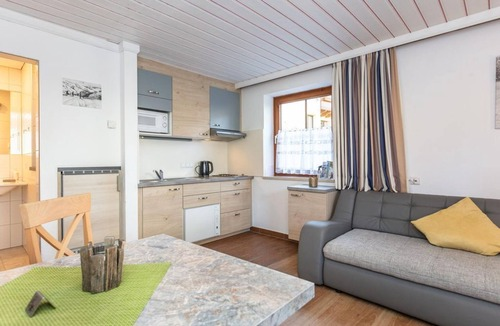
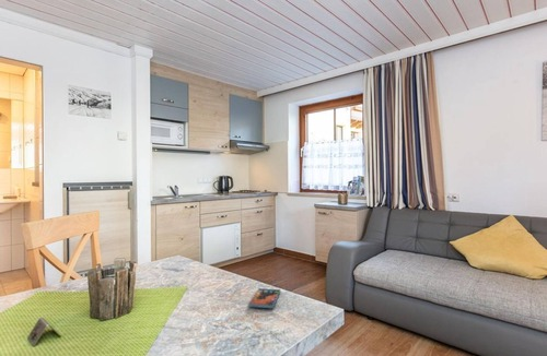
+ smartphone [247,287,281,309]
